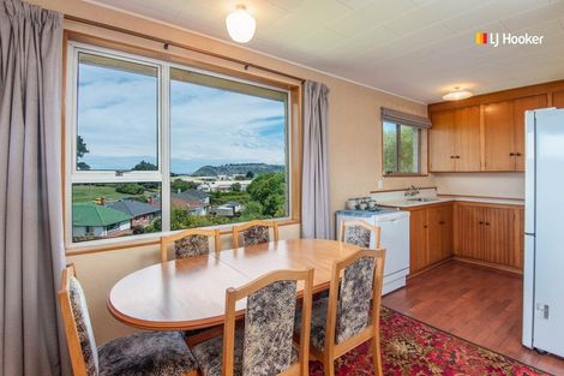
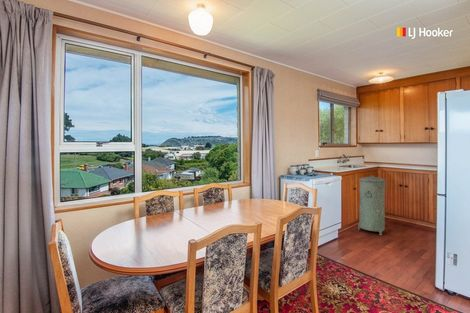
+ trash can [357,174,387,236]
